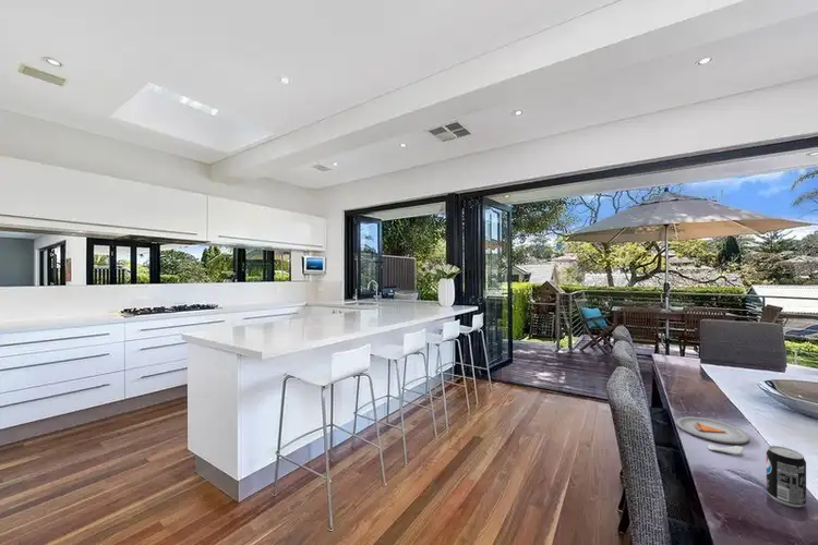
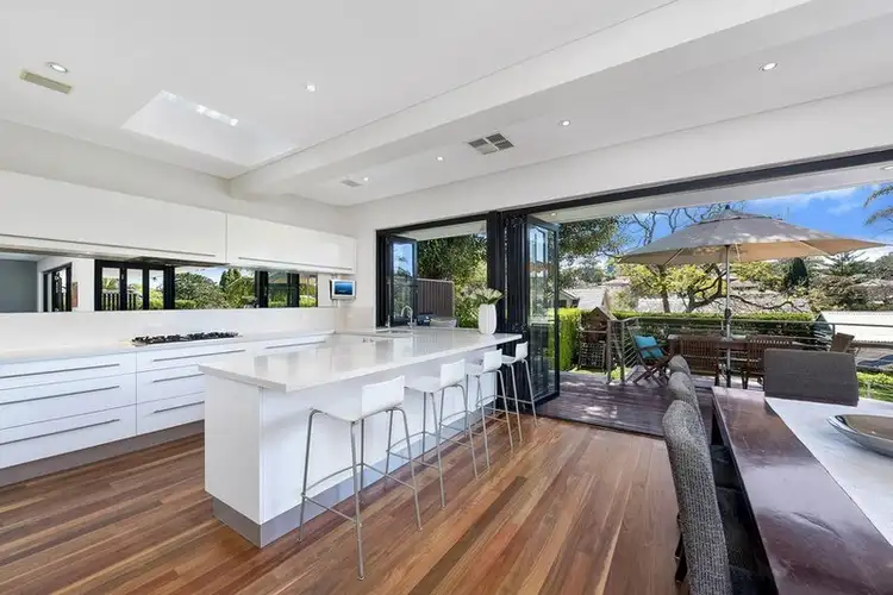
- beverage can [766,445,807,508]
- dinner plate [675,415,750,456]
